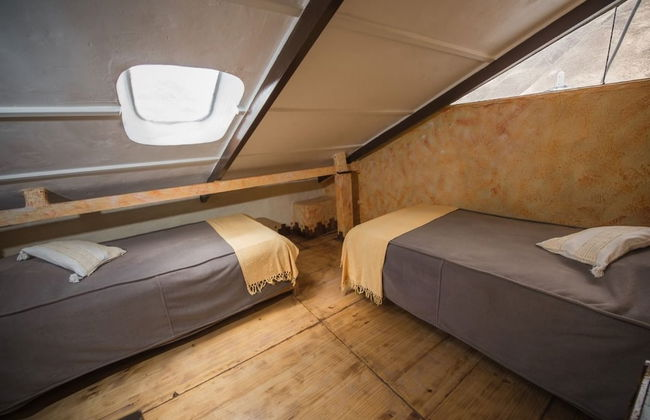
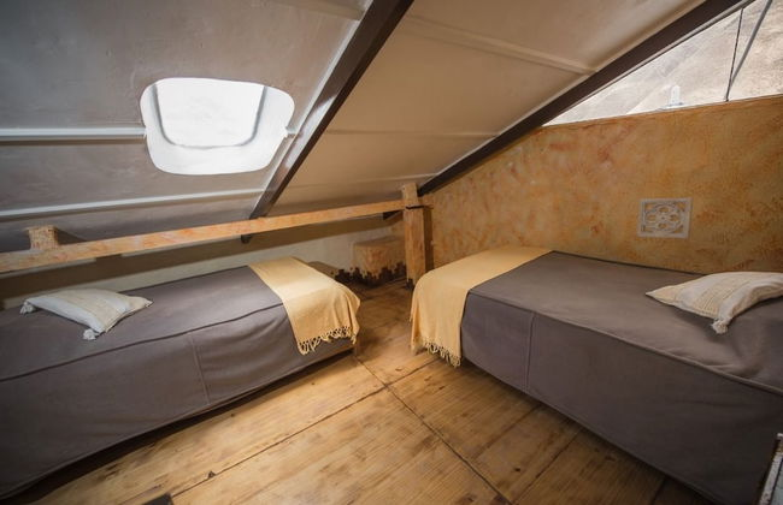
+ wall ornament [636,196,694,240]
